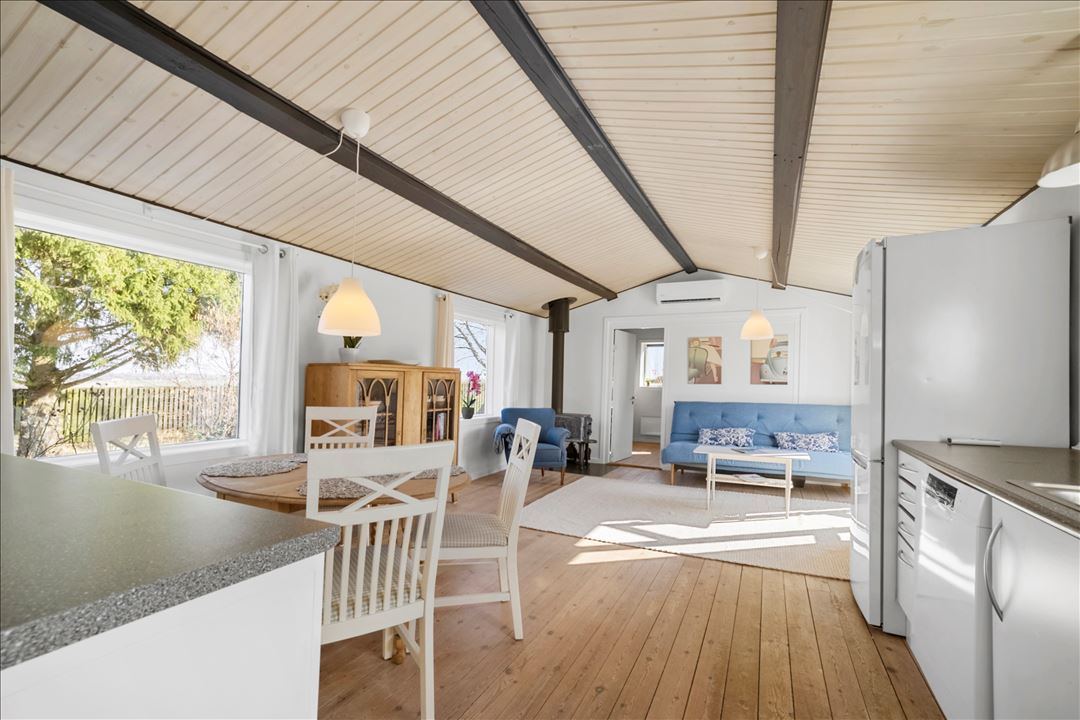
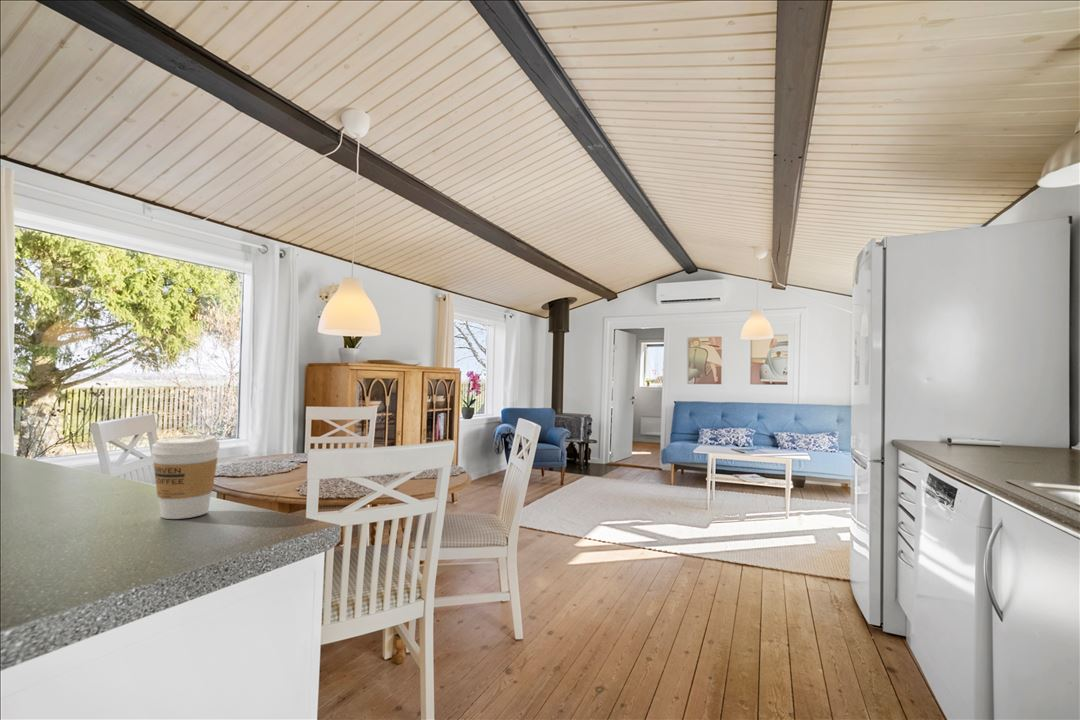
+ coffee cup [150,433,221,520]
